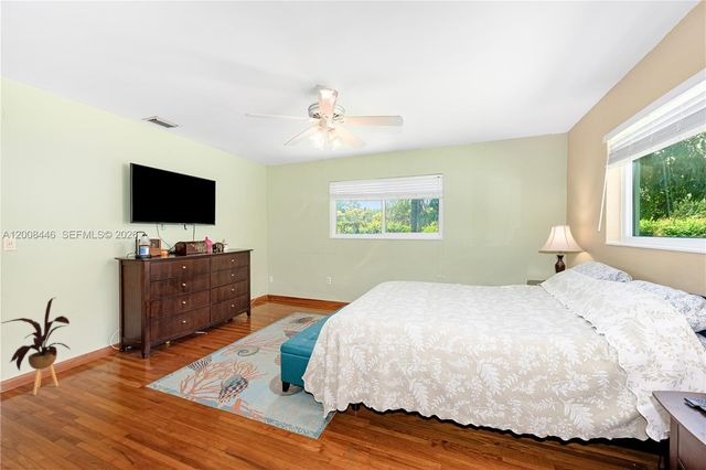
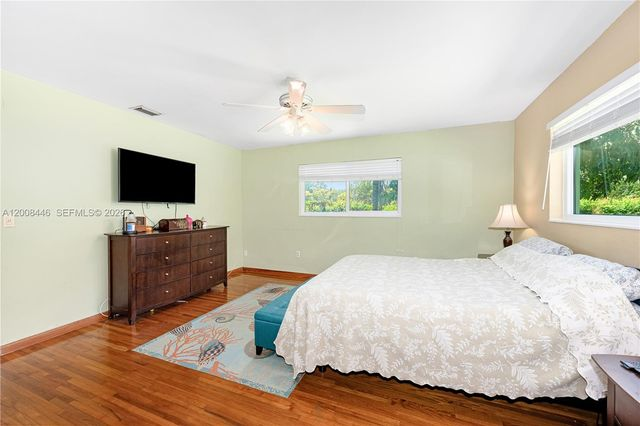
- house plant [0,297,72,396]
